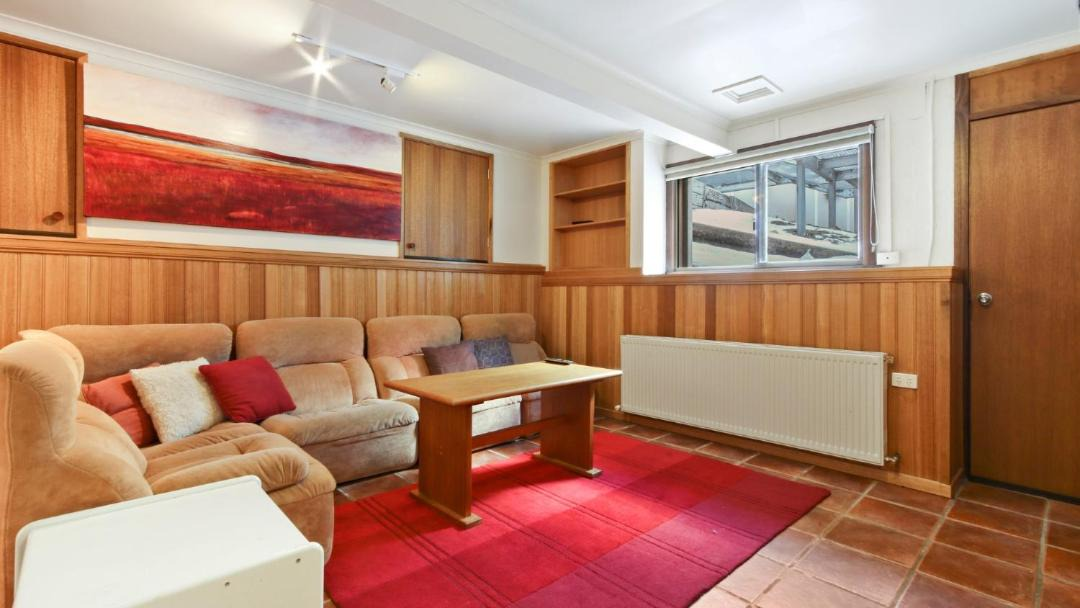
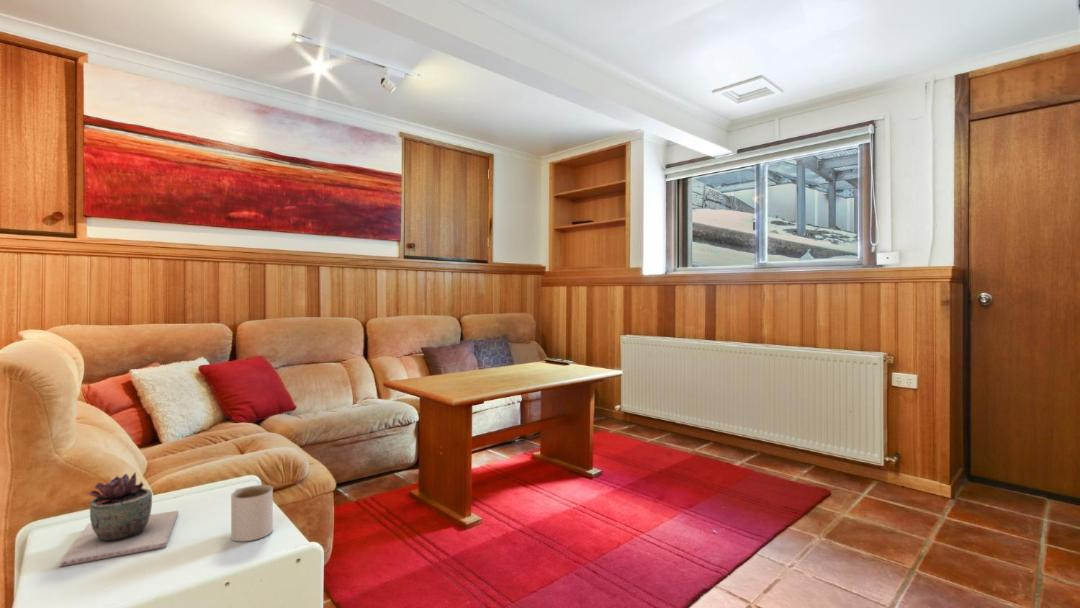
+ mug [230,484,274,542]
+ succulent plant [58,471,179,568]
